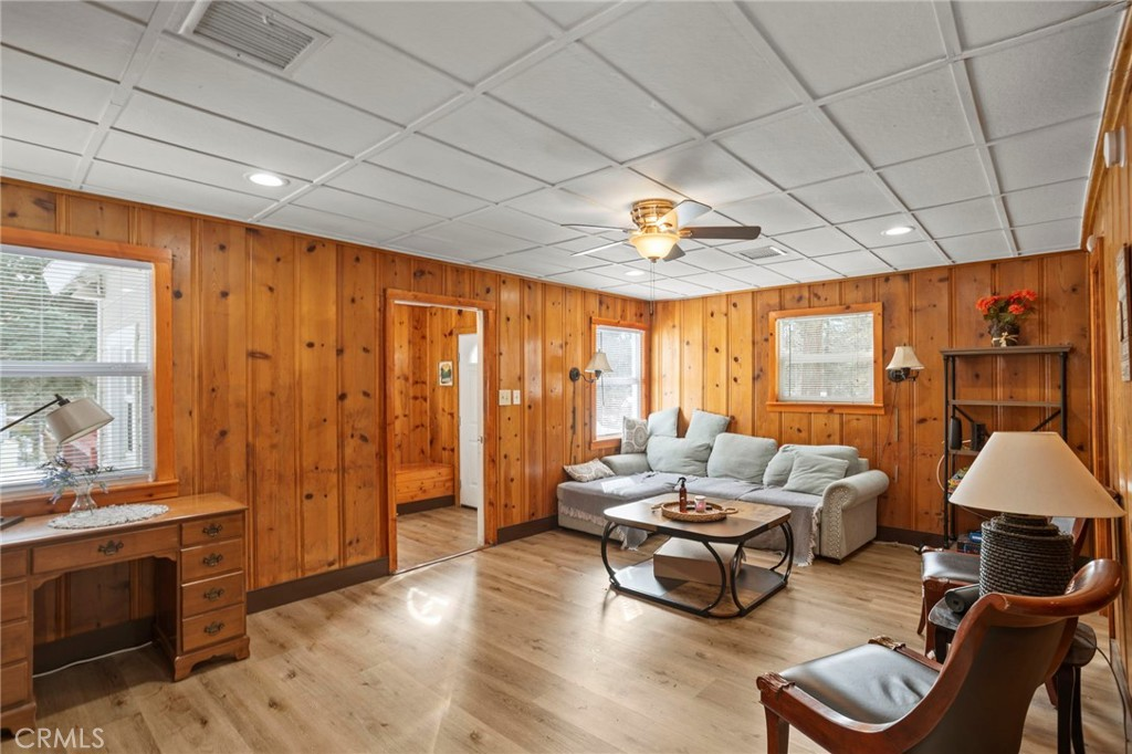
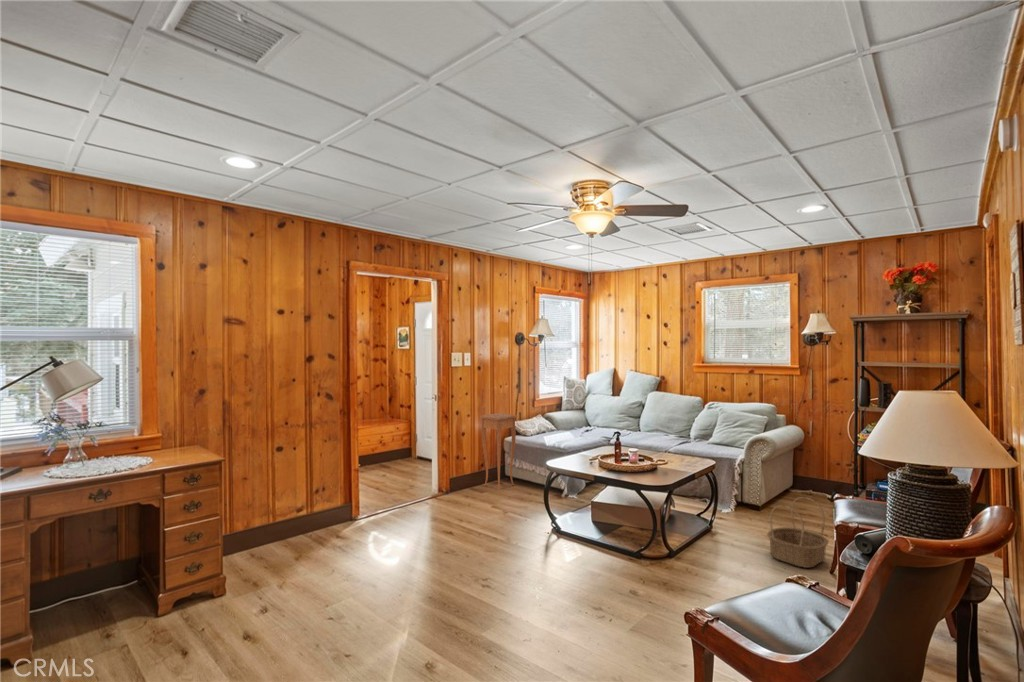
+ basket [766,496,830,569]
+ side table [478,412,519,491]
